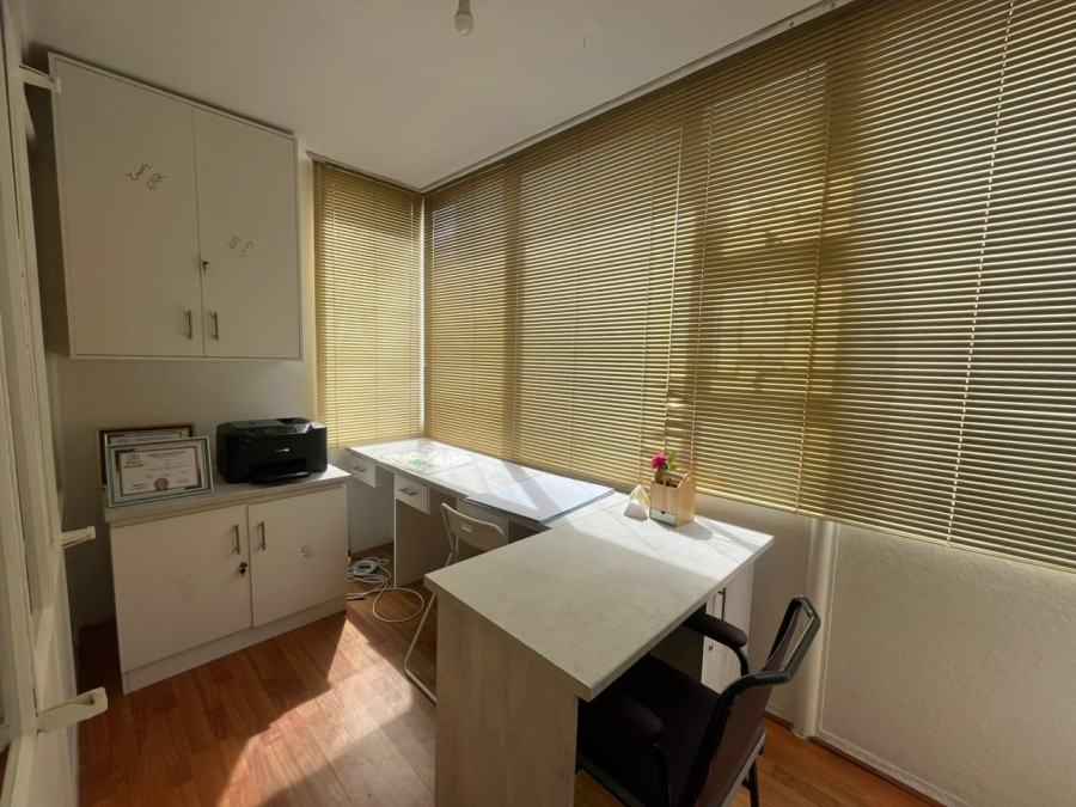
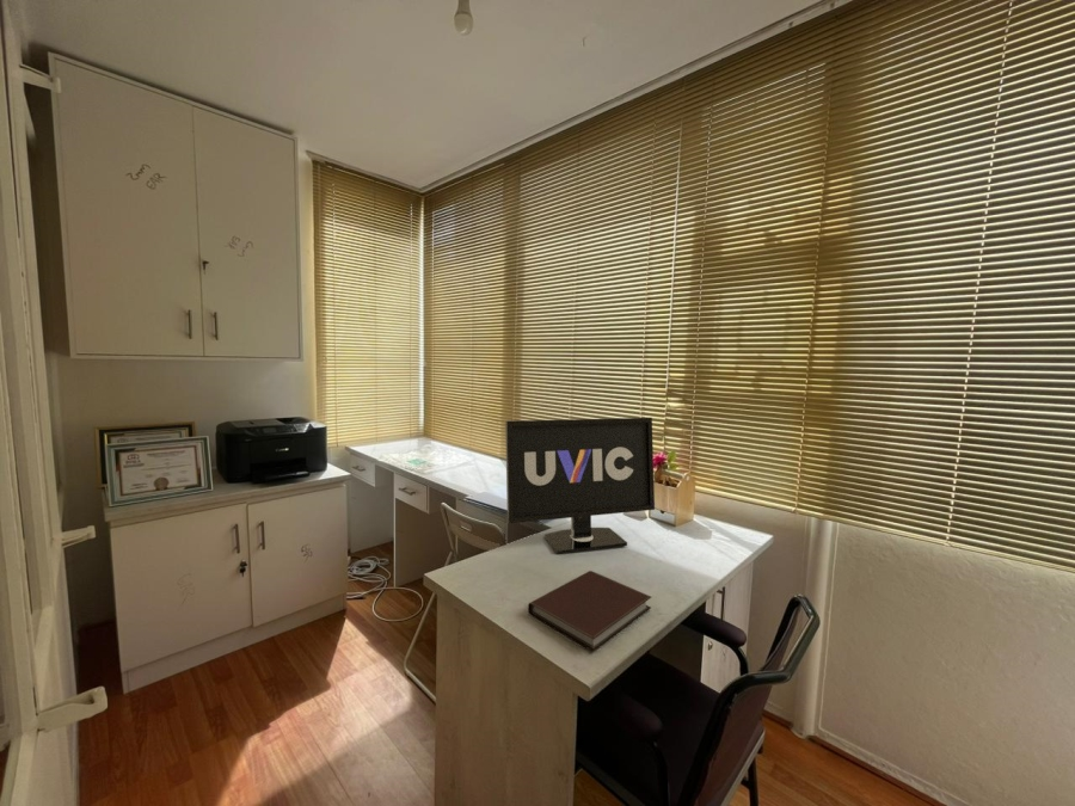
+ notebook [527,570,652,653]
+ monitor [504,417,656,555]
